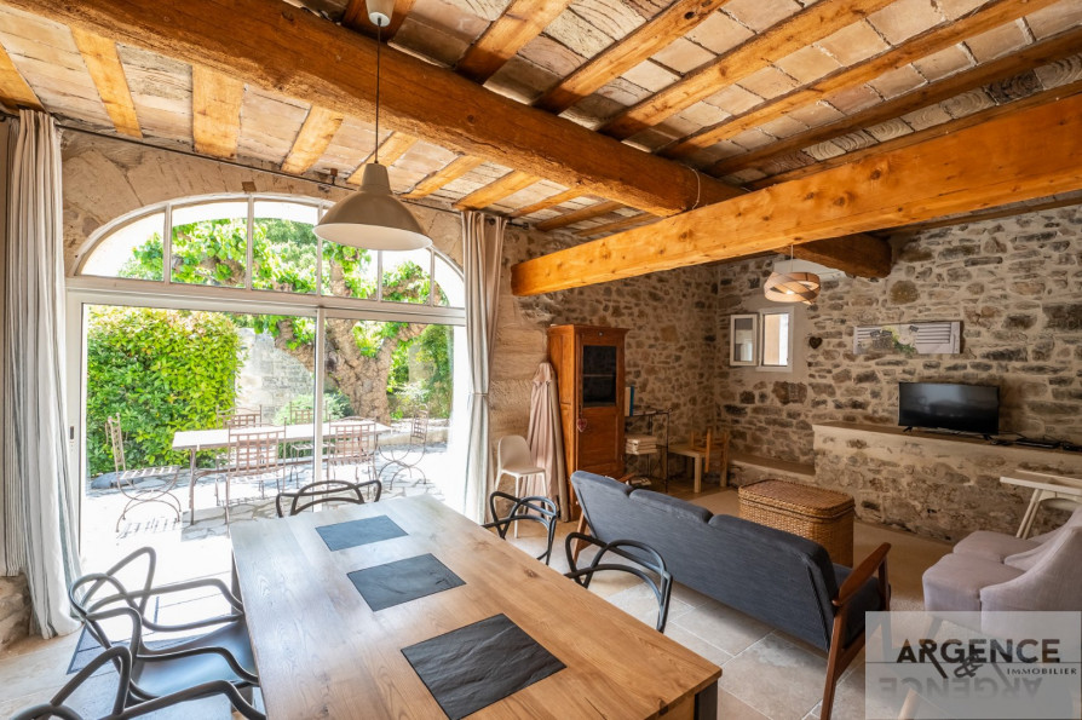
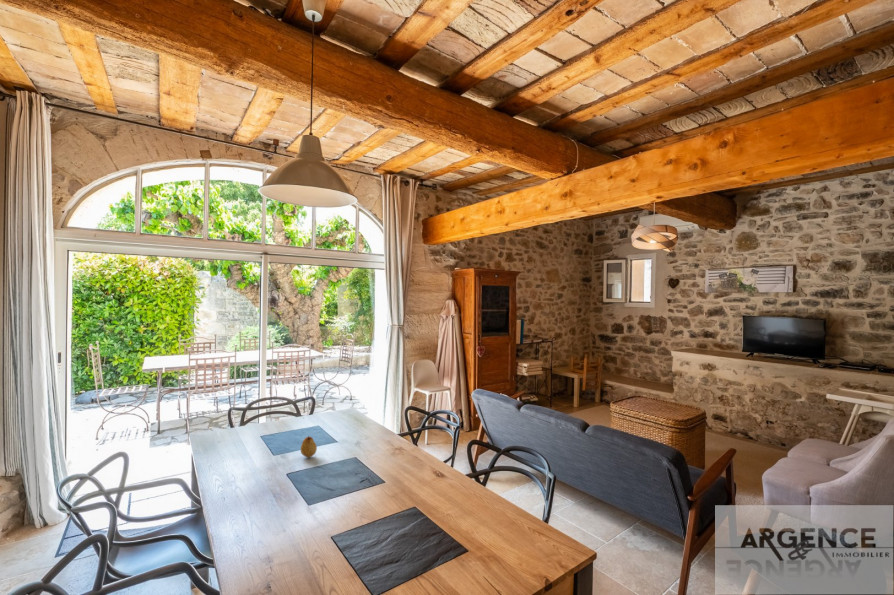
+ fruit [300,435,318,458]
